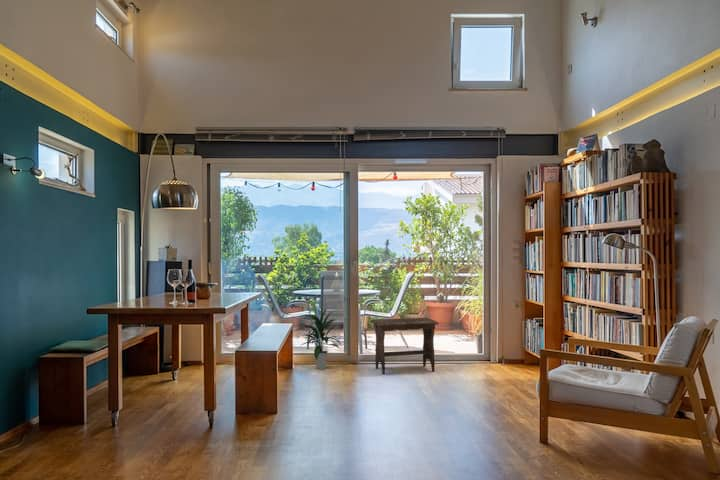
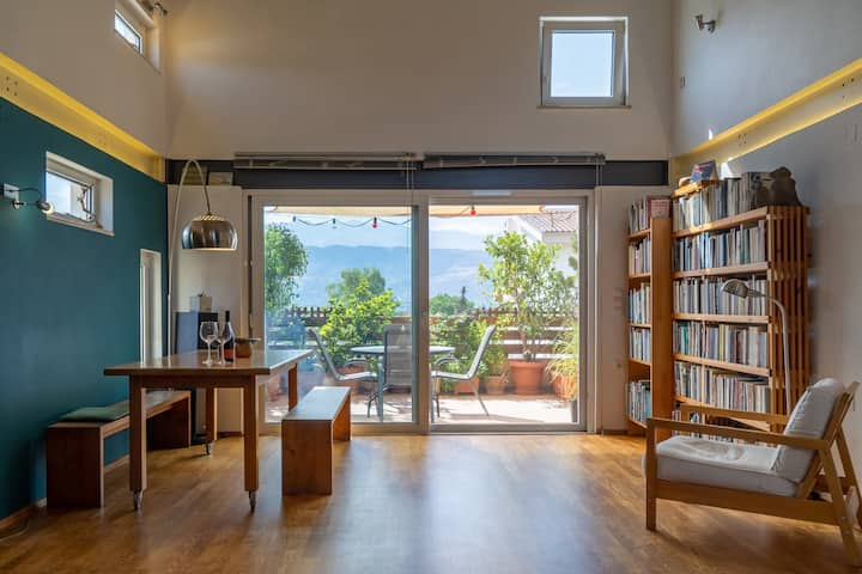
- indoor plant [299,309,342,370]
- footstool [370,317,439,375]
